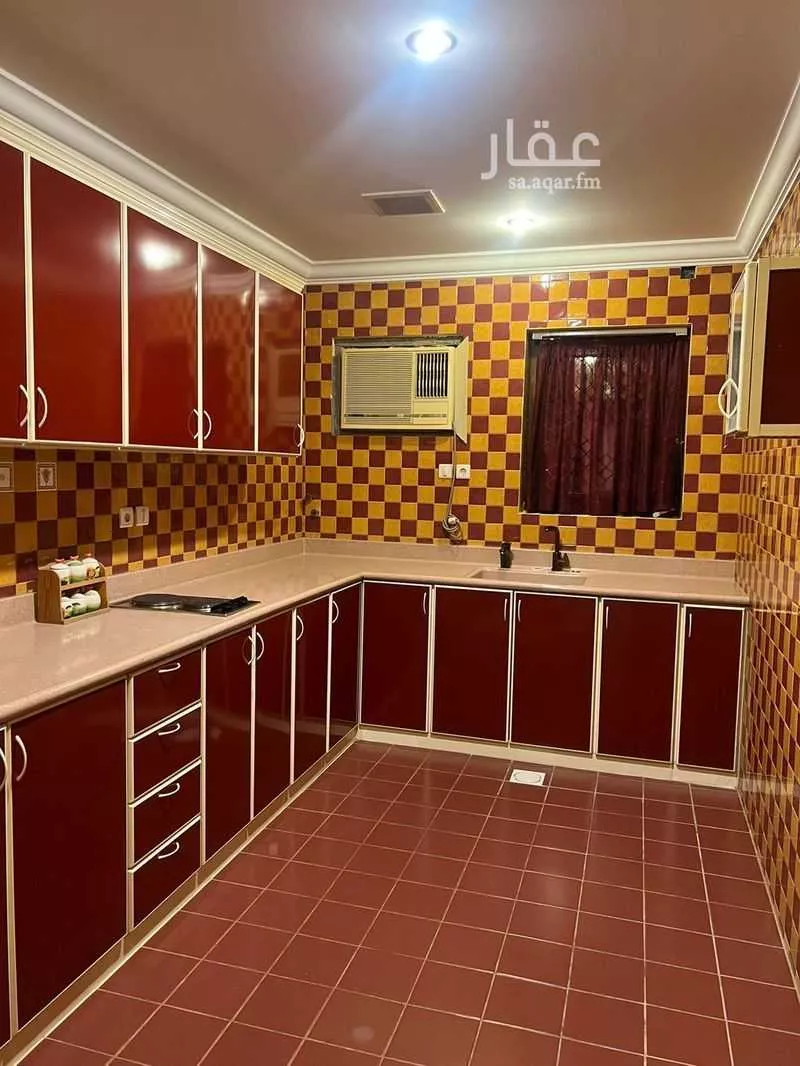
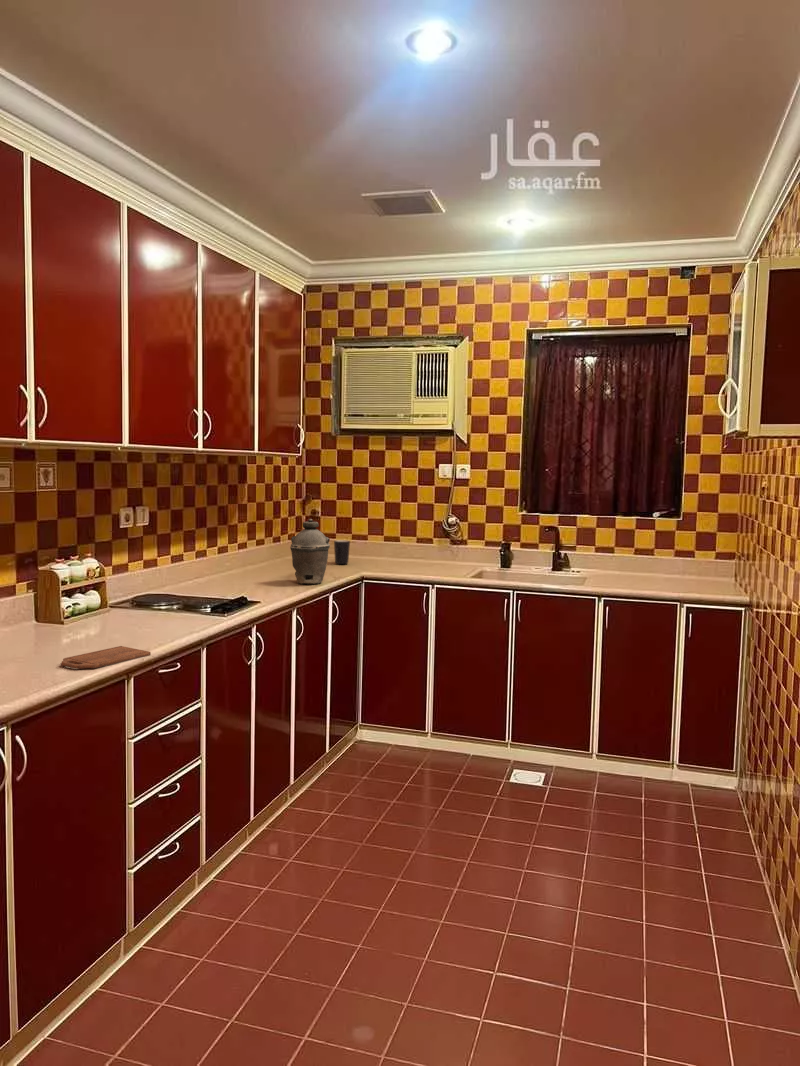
+ cutting board [61,645,152,670]
+ kettle [289,518,331,585]
+ mug [333,539,351,565]
